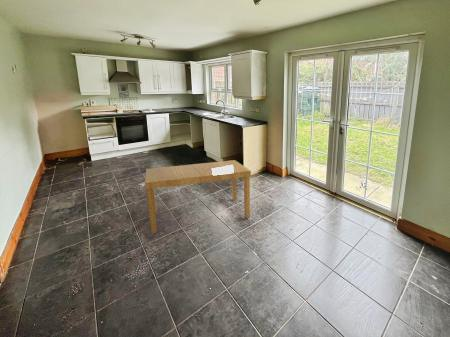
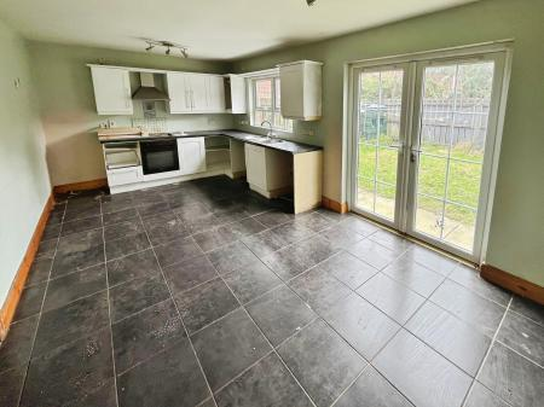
- dining table [144,159,252,235]
